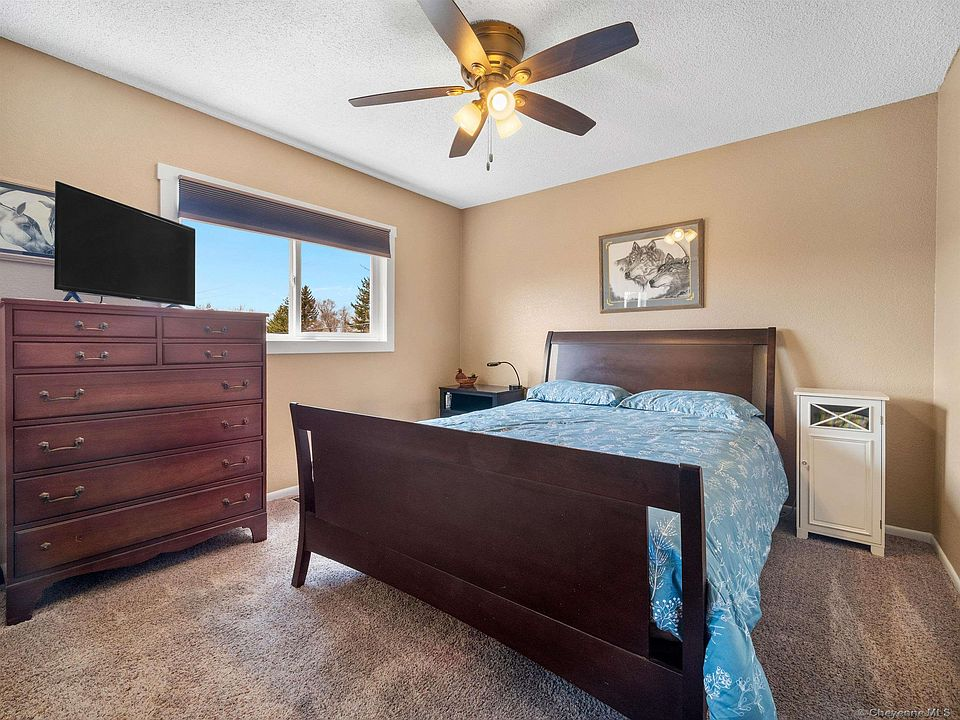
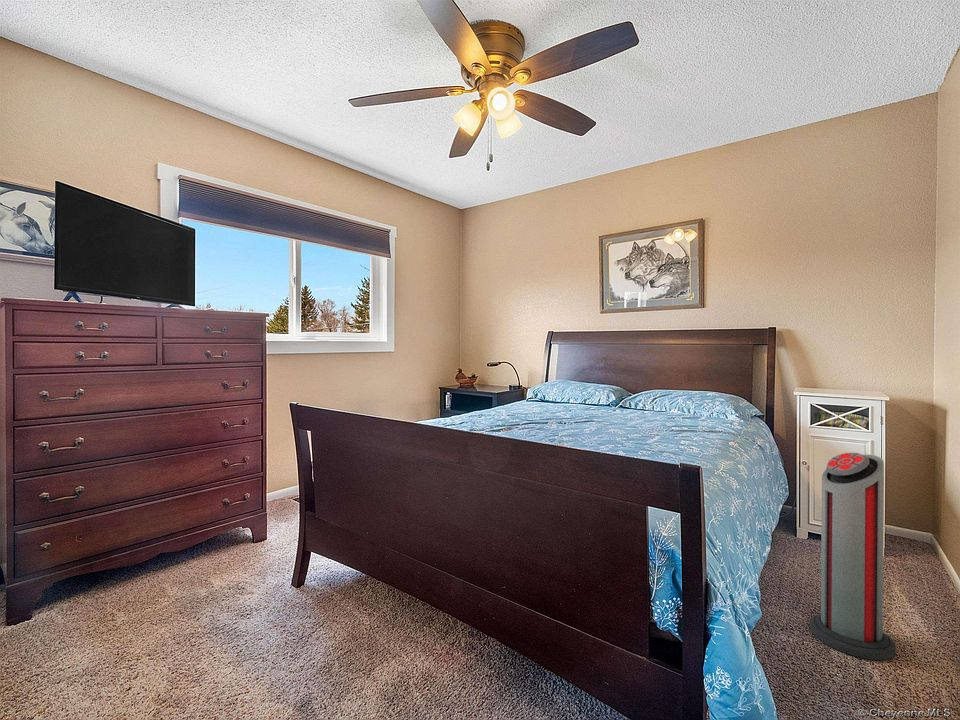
+ air purifier [809,452,897,661]
